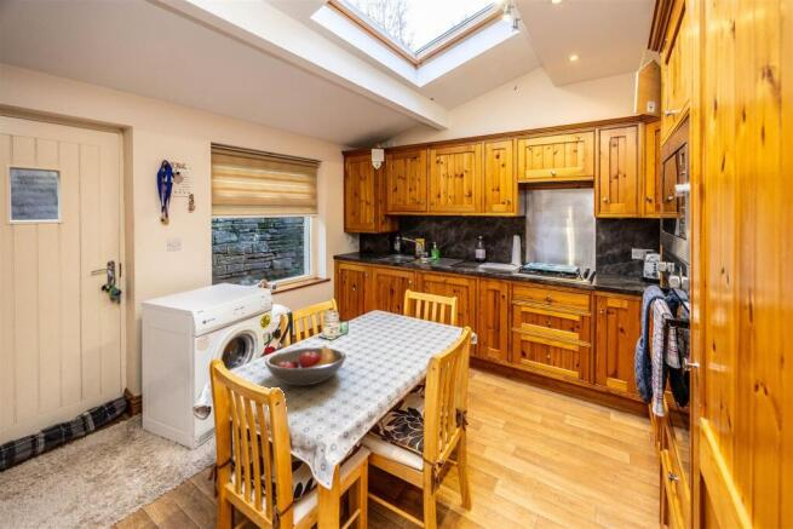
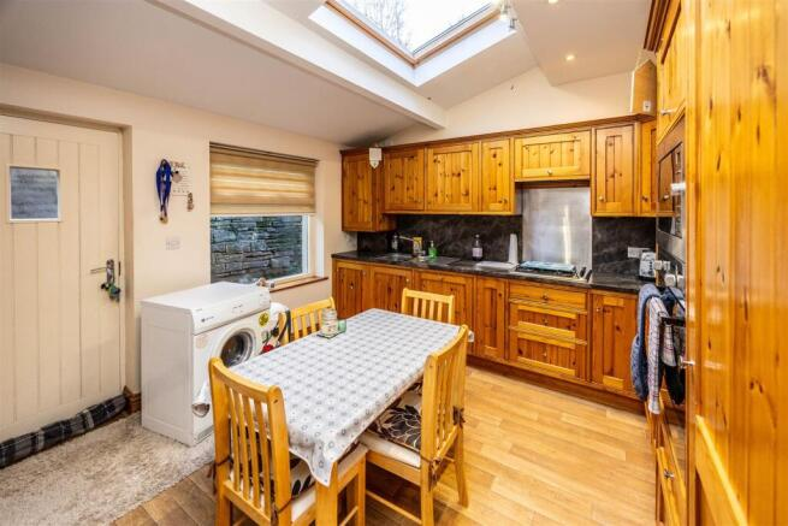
- fruit bowl [264,344,347,387]
